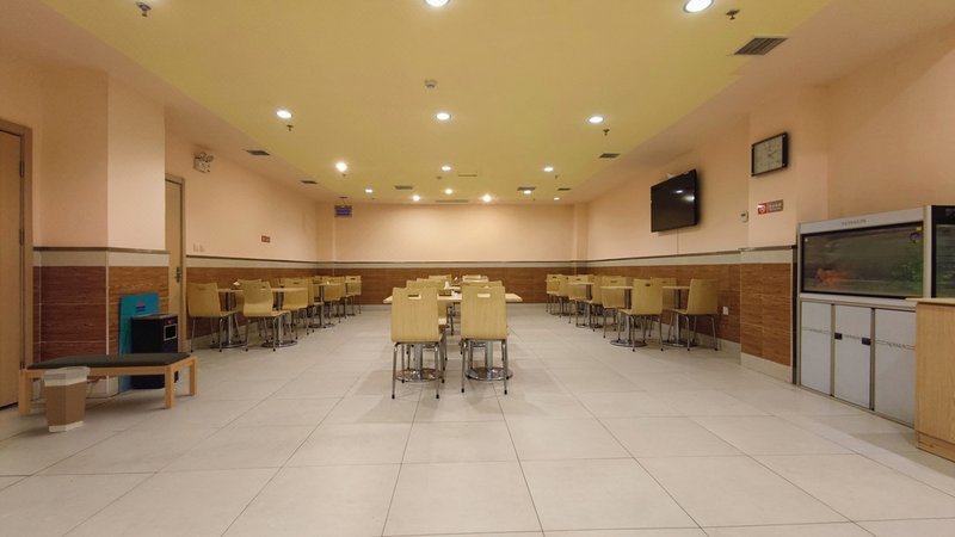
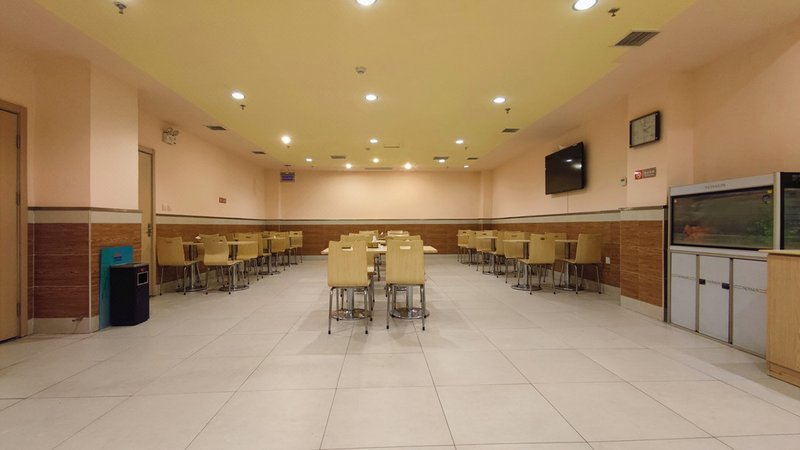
- bench [17,352,198,416]
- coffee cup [39,366,90,433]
